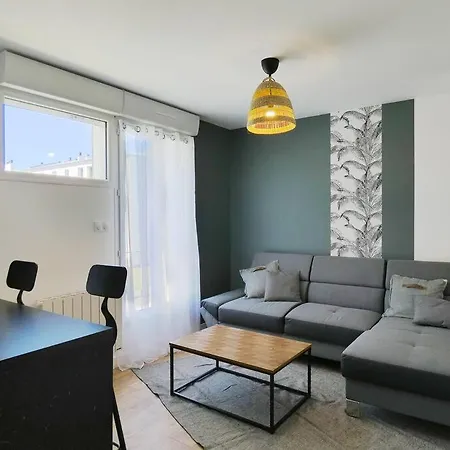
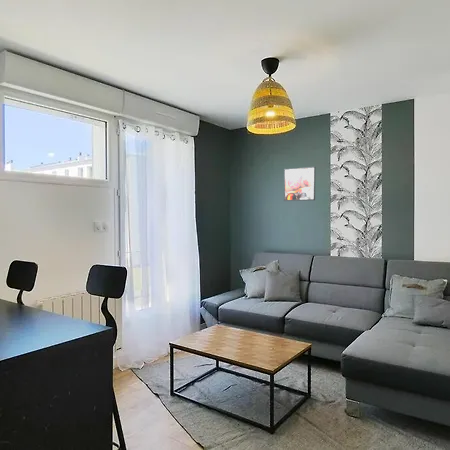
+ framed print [283,166,316,202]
